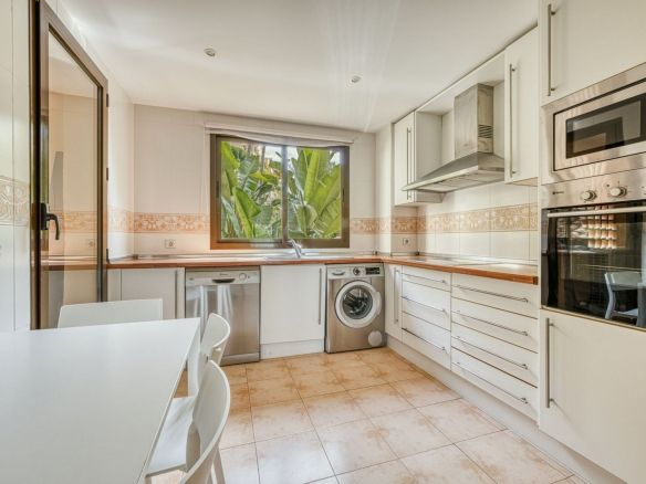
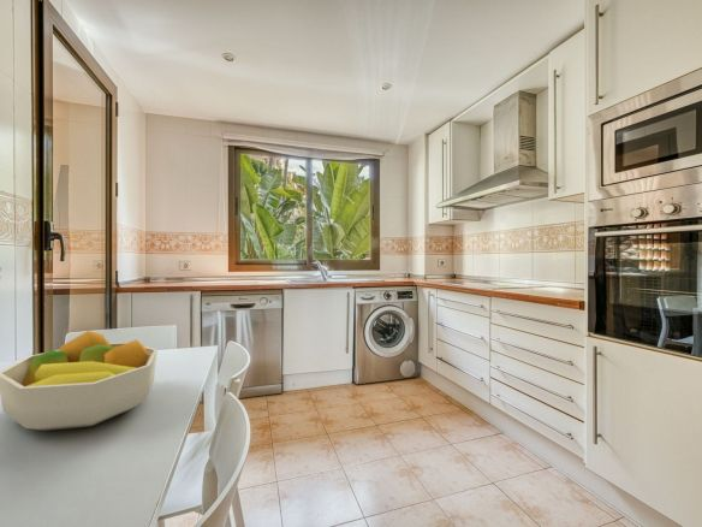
+ fruit bowl [0,330,159,432]
